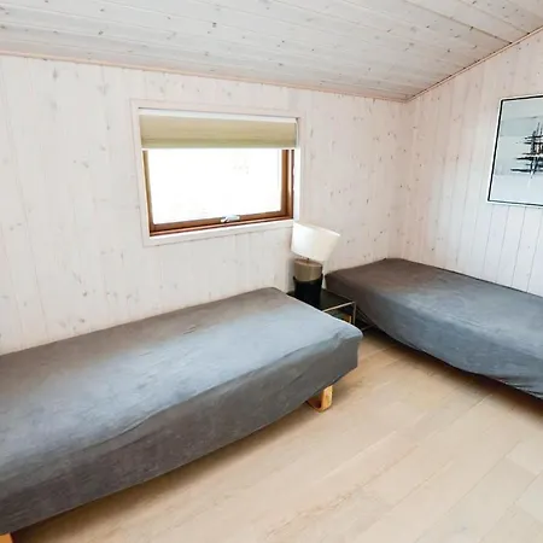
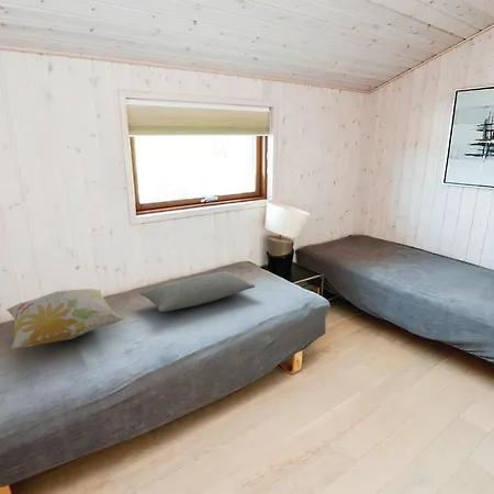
+ decorative pillow [5,288,125,350]
+ pillow [138,270,257,313]
